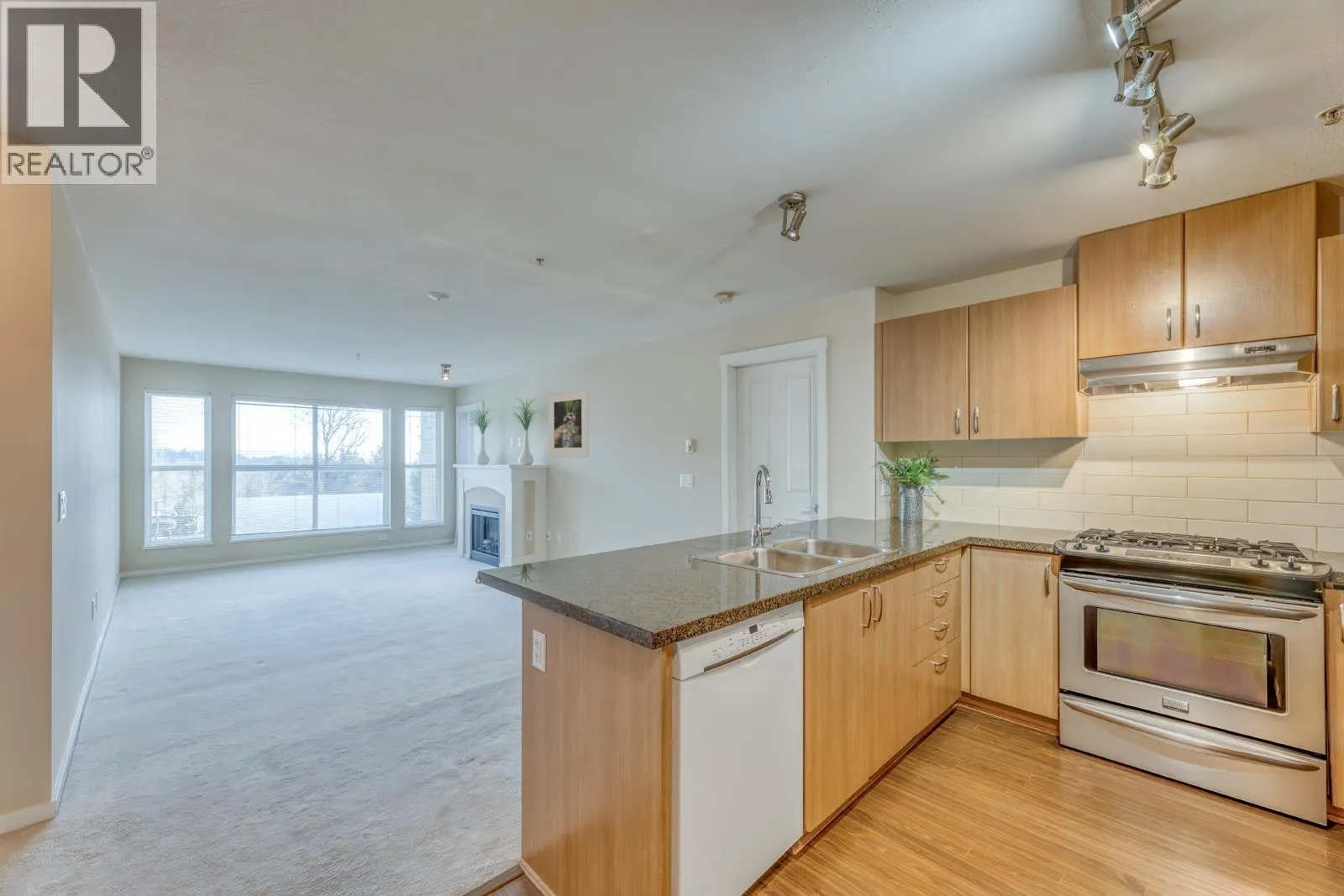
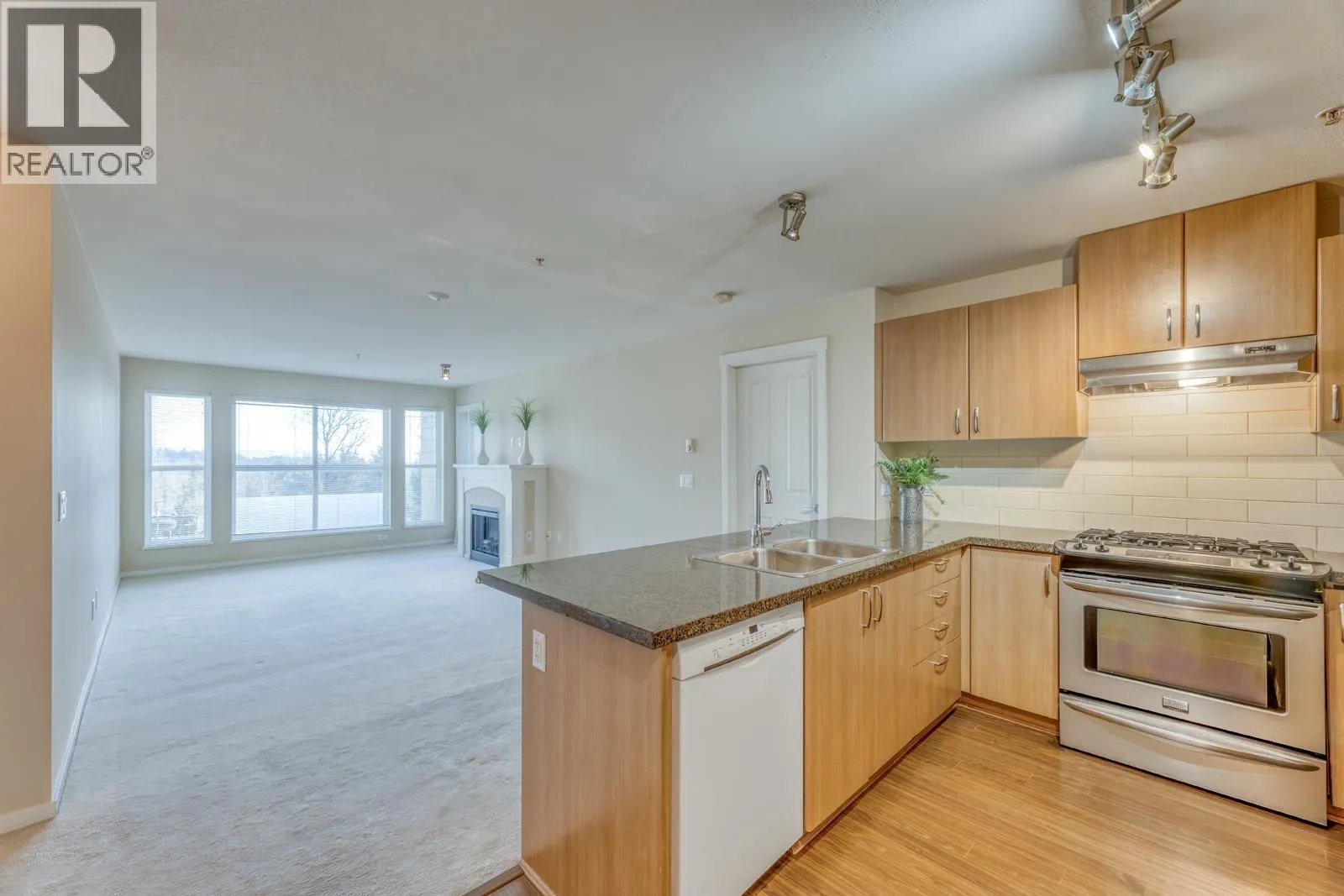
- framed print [548,387,590,458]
